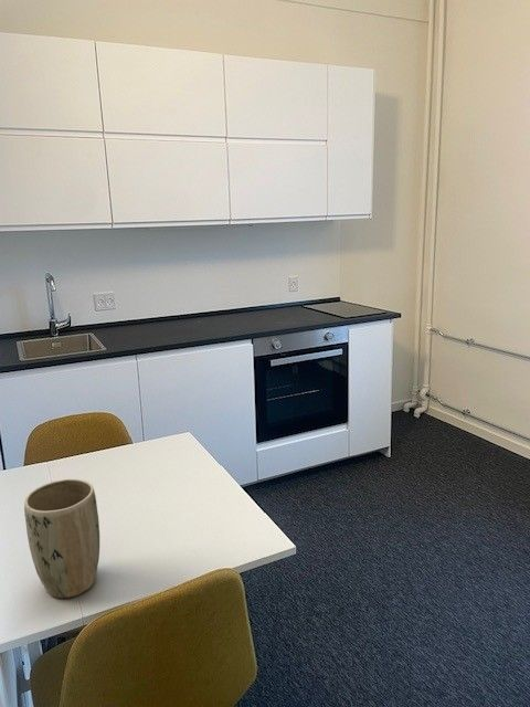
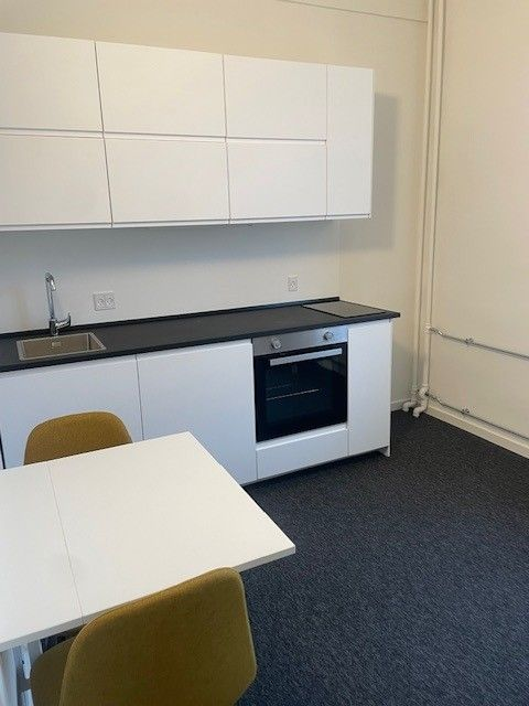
- plant pot [23,478,100,599]
